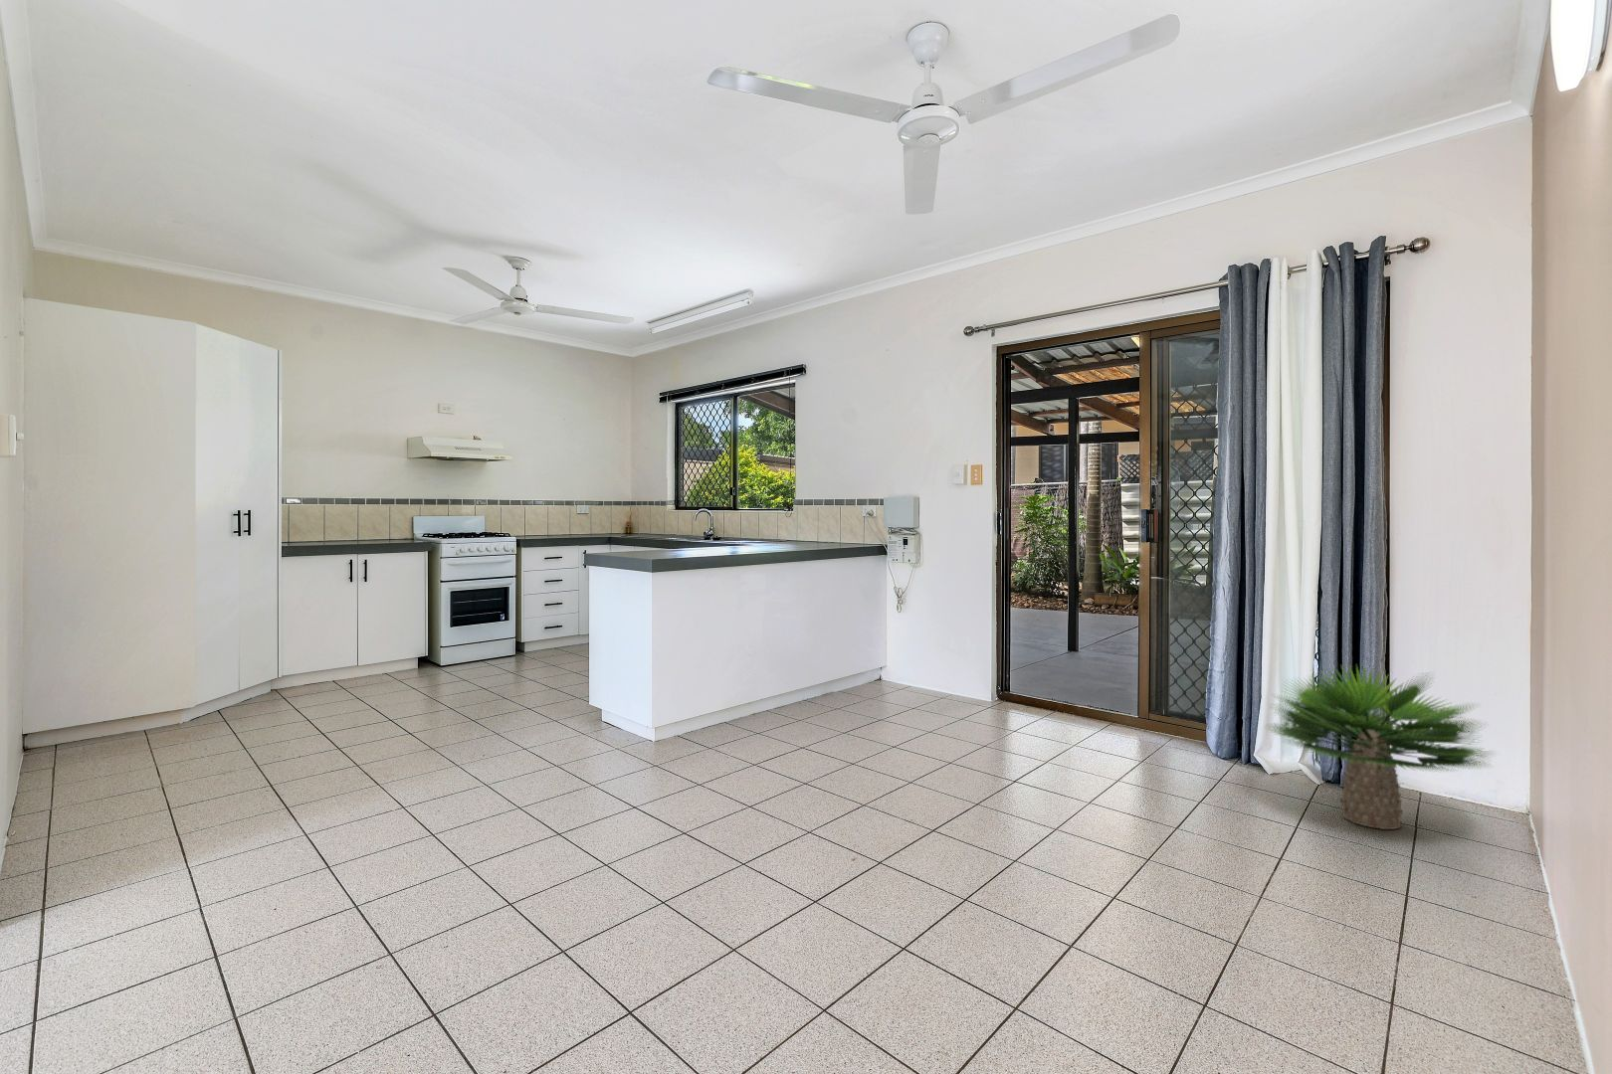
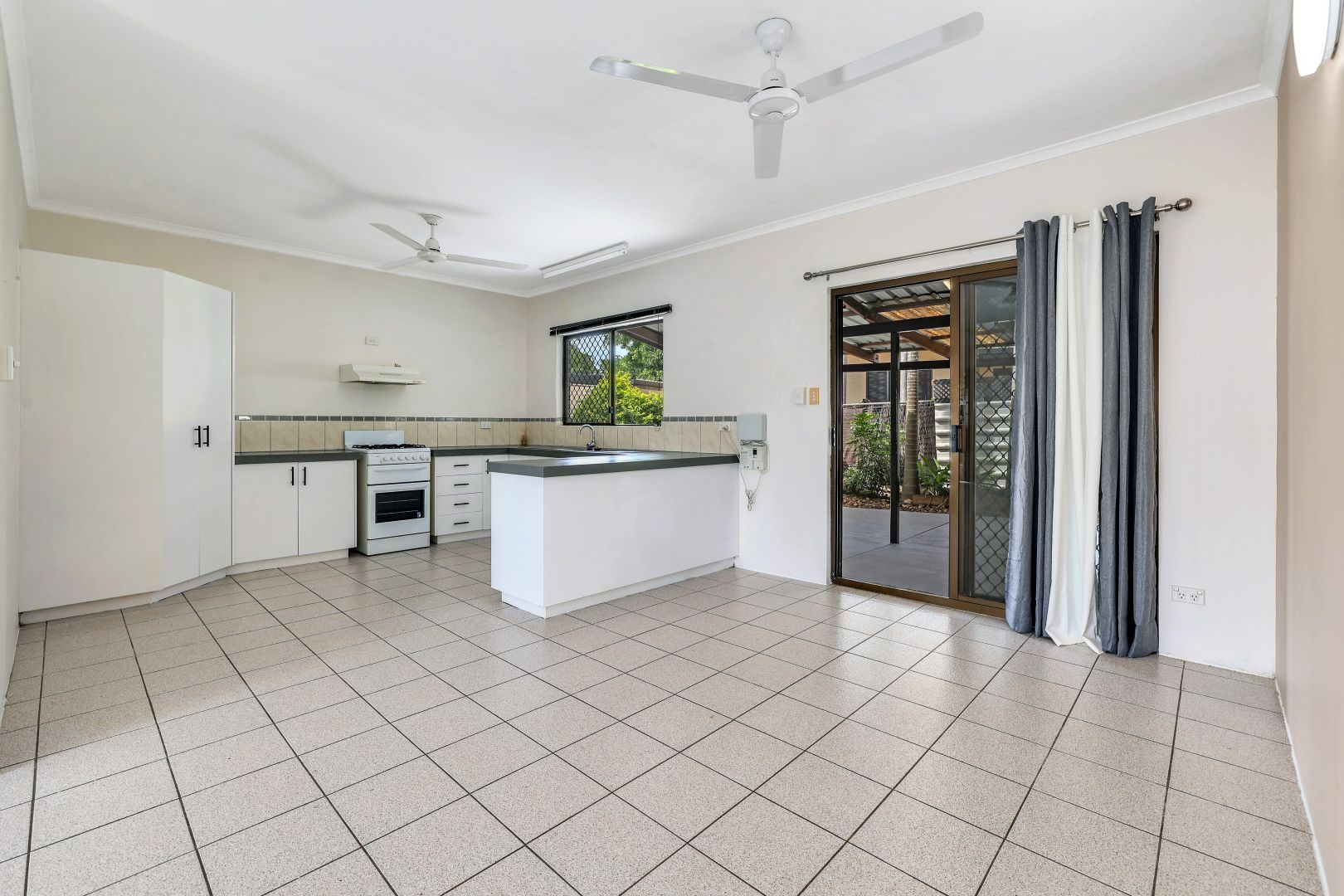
- potted plant [1264,663,1498,831]
